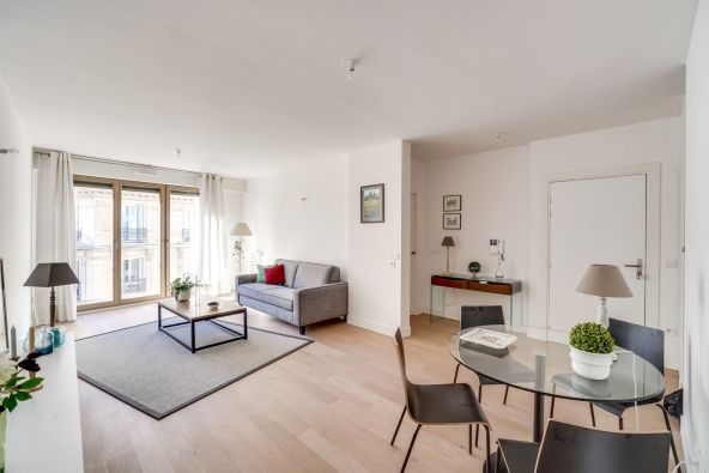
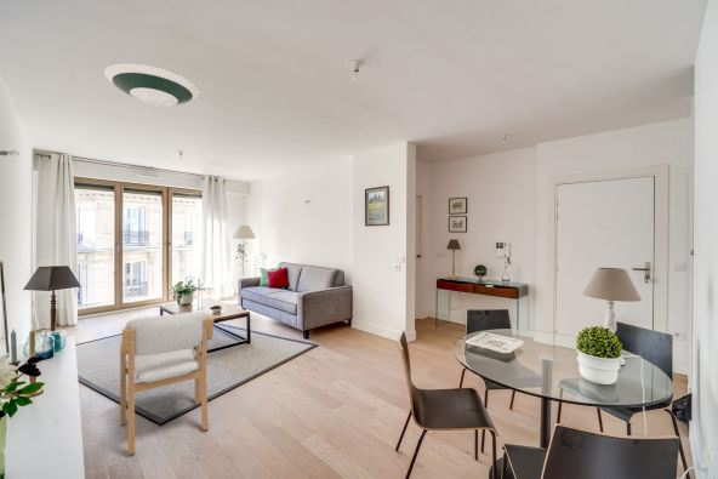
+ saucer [103,62,200,108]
+ armchair [119,309,215,457]
